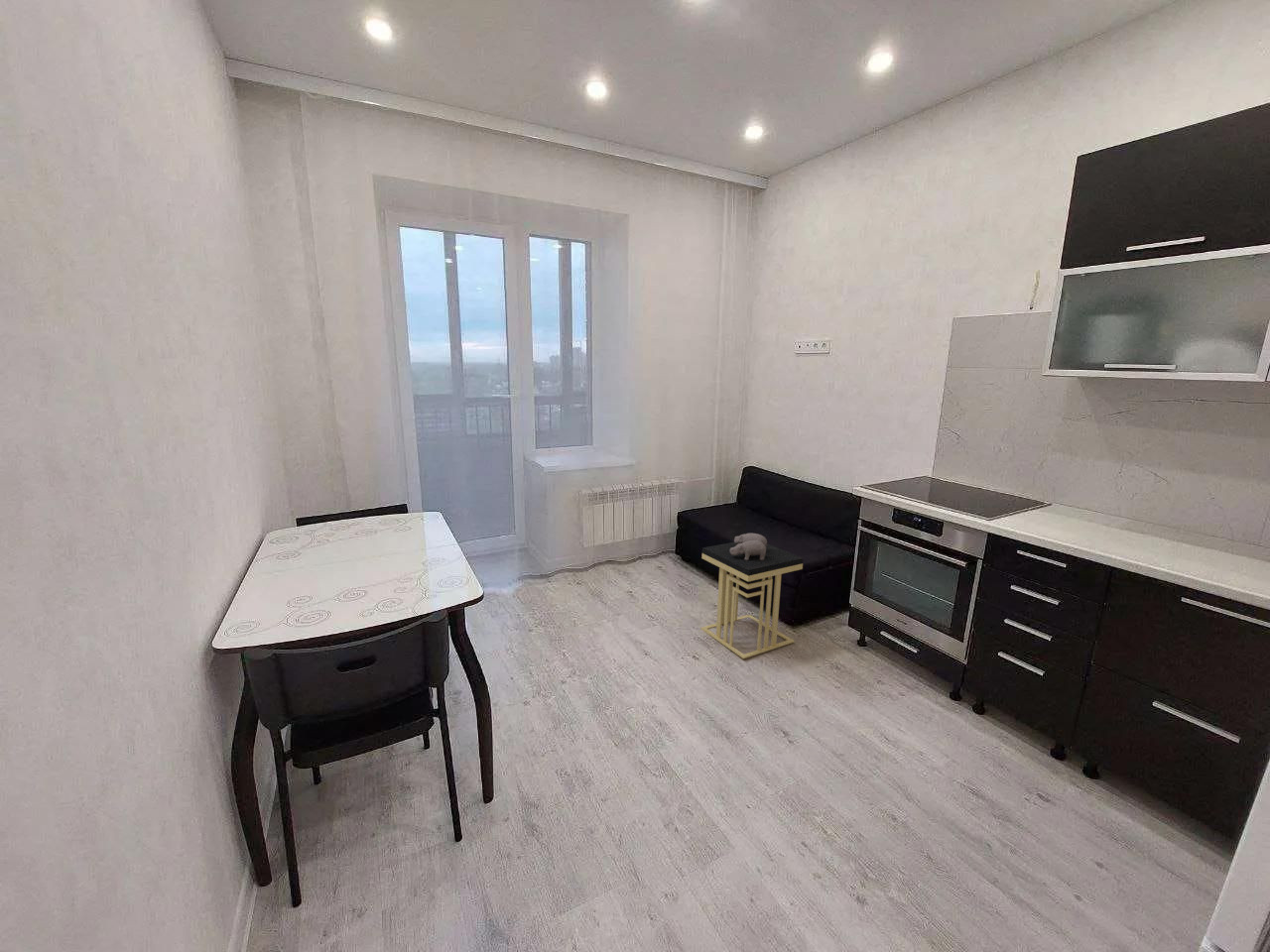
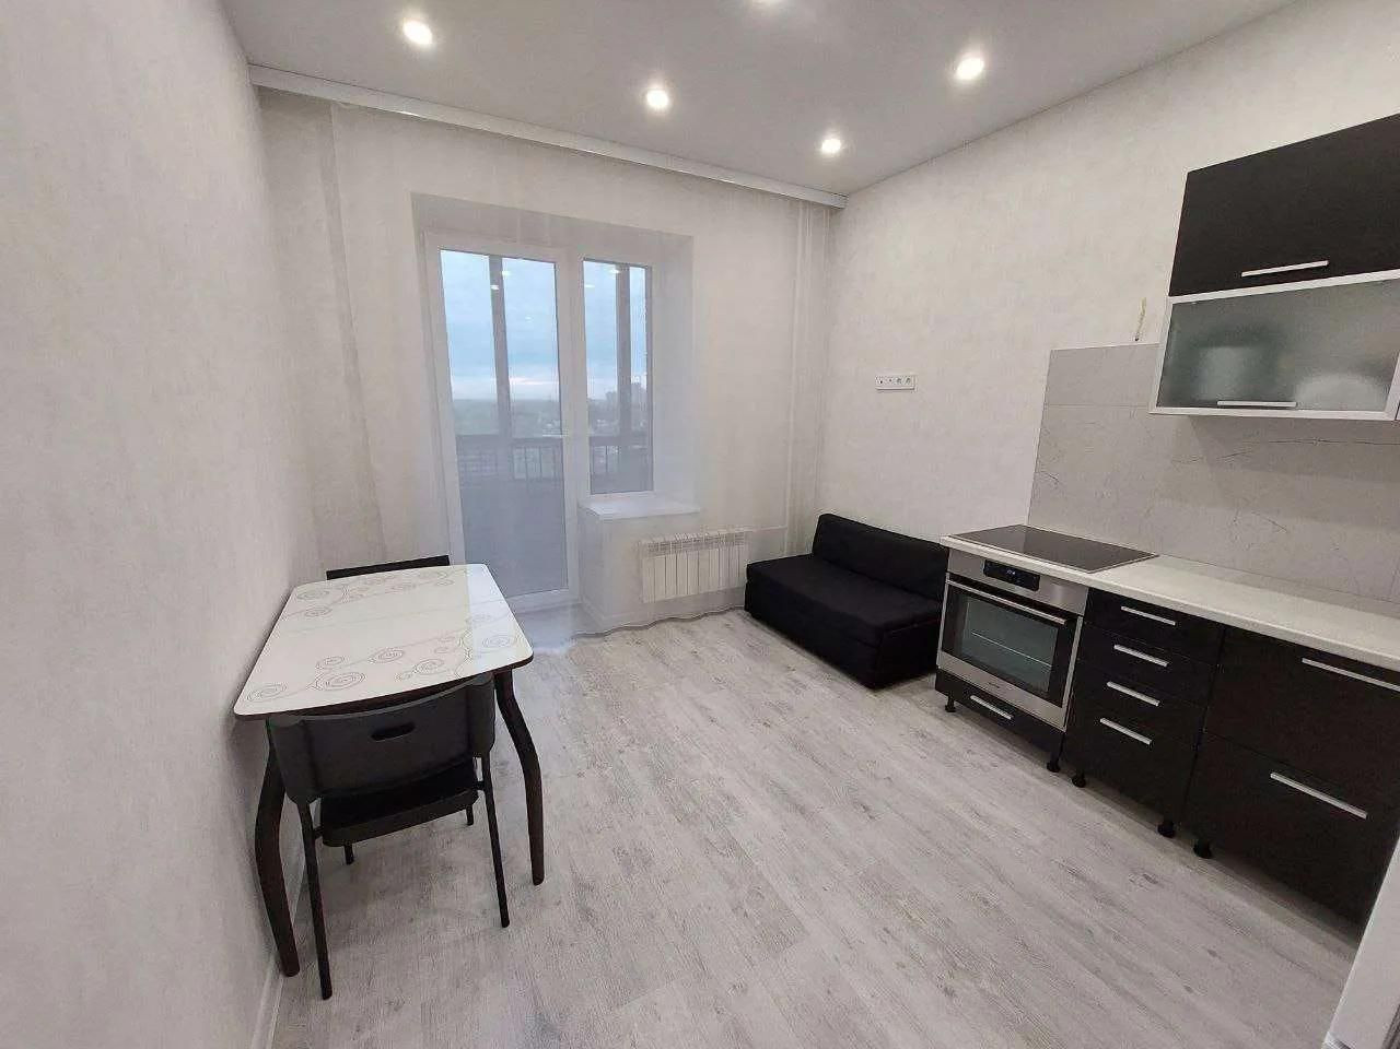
- side table [699,533,805,659]
